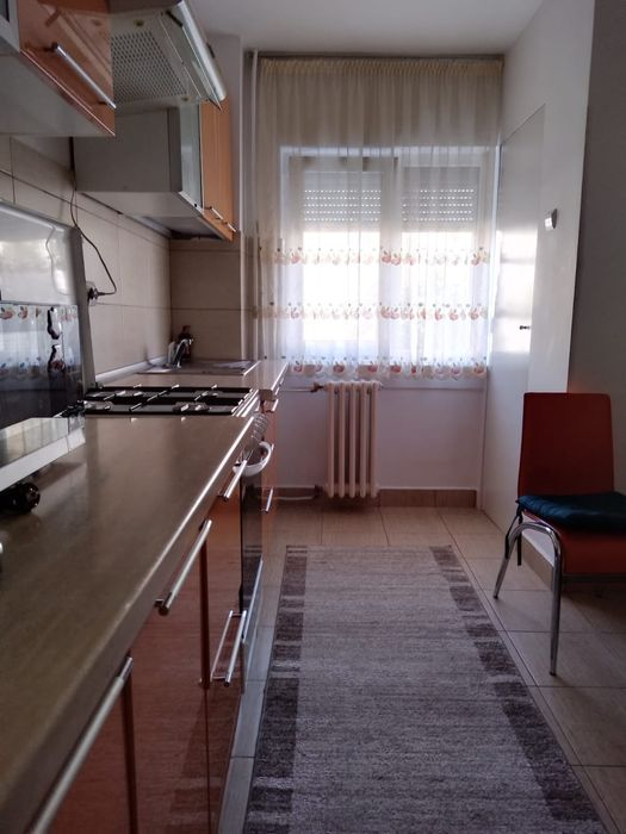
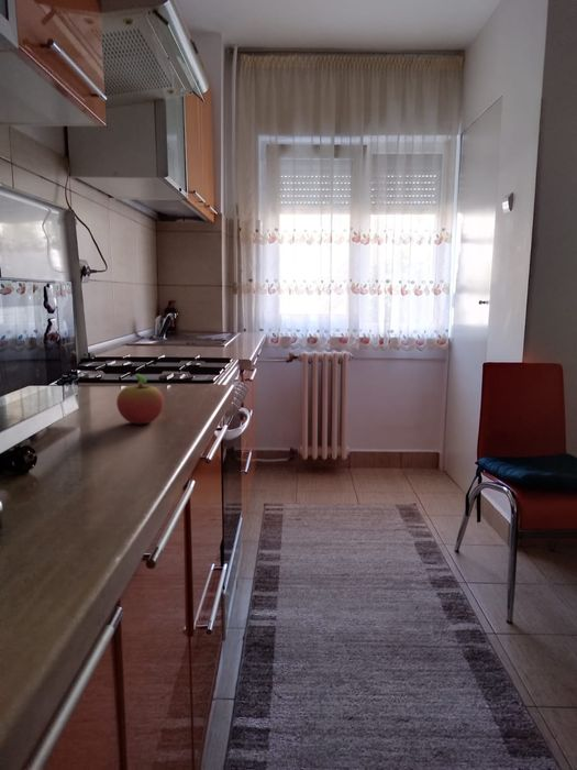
+ fruit [115,373,165,425]
